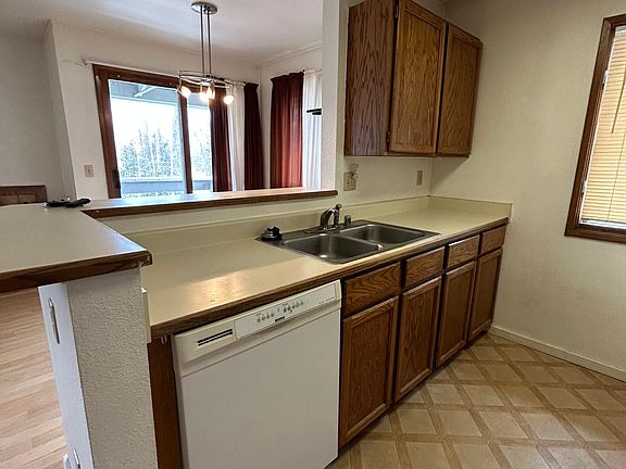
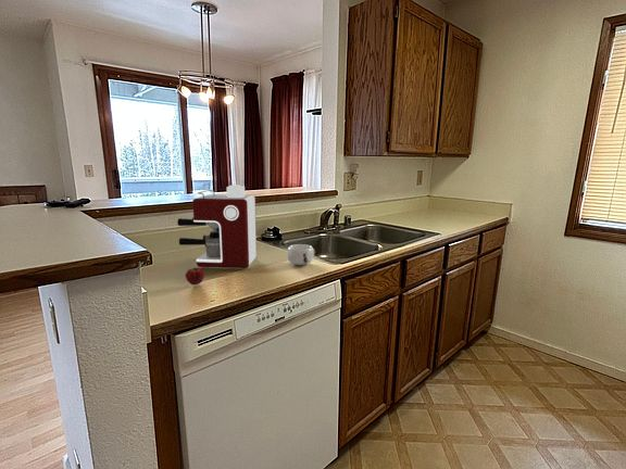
+ mug [287,243,315,266]
+ fruit [185,266,205,287]
+ coffee maker [176,183,258,269]
